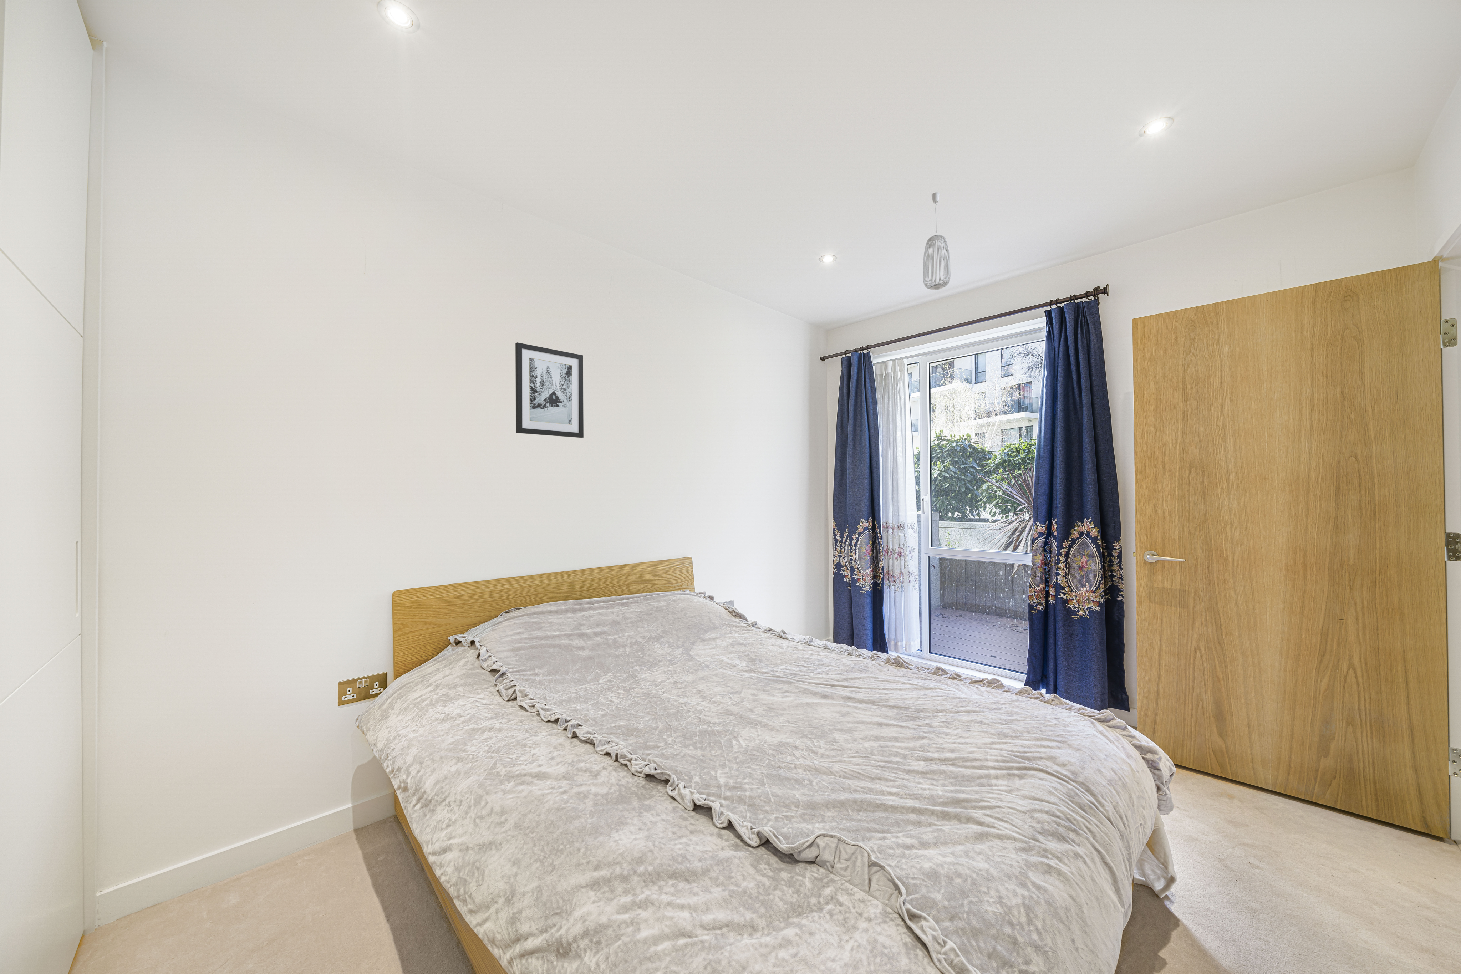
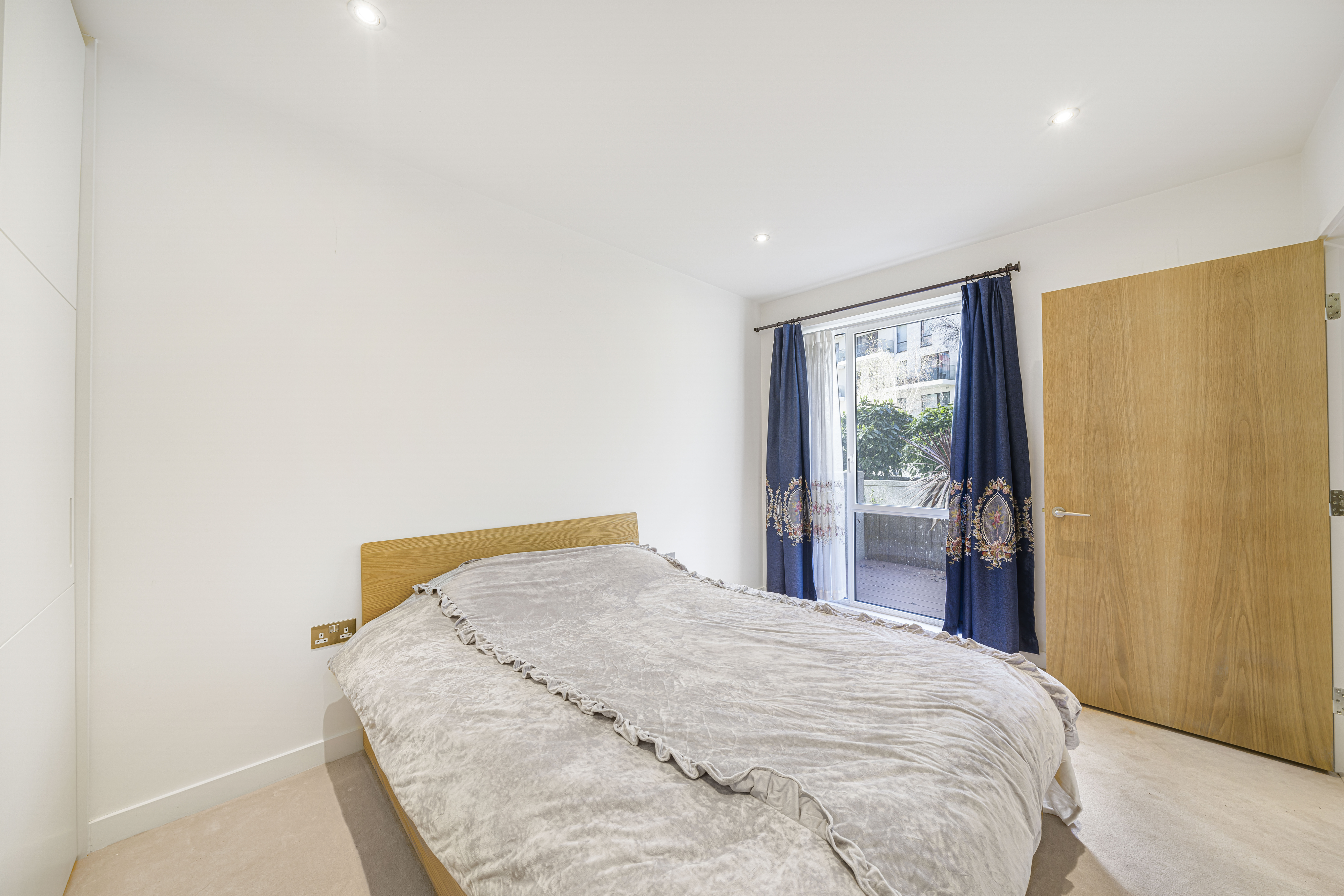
- wall art [515,342,584,438]
- pendant light [923,192,951,290]
